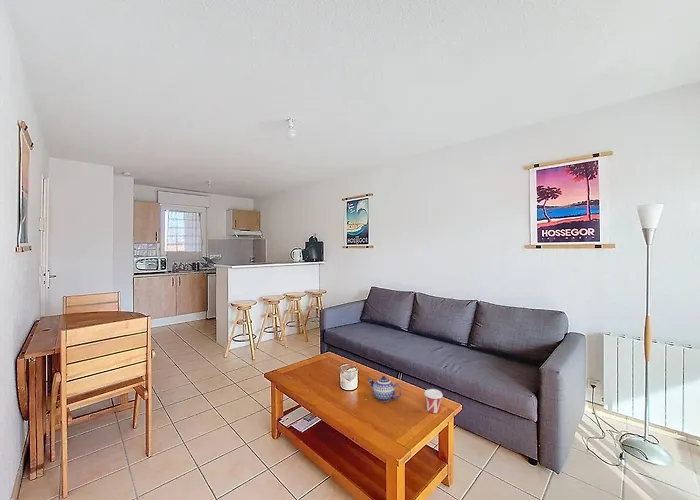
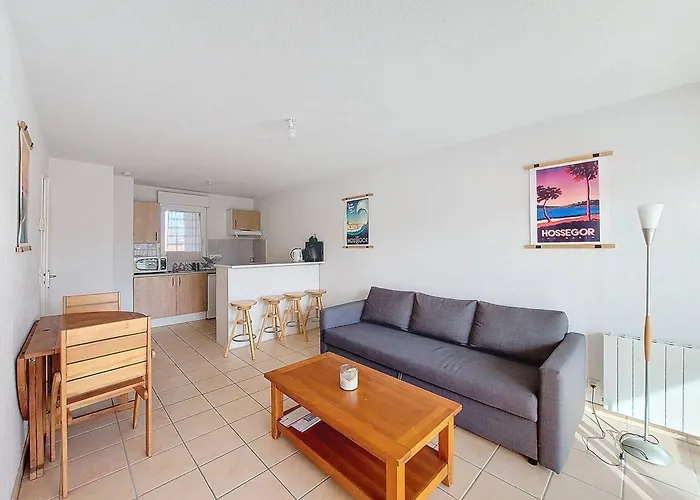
- teapot [367,375,402,402]
- cup [423,388,444,414]
